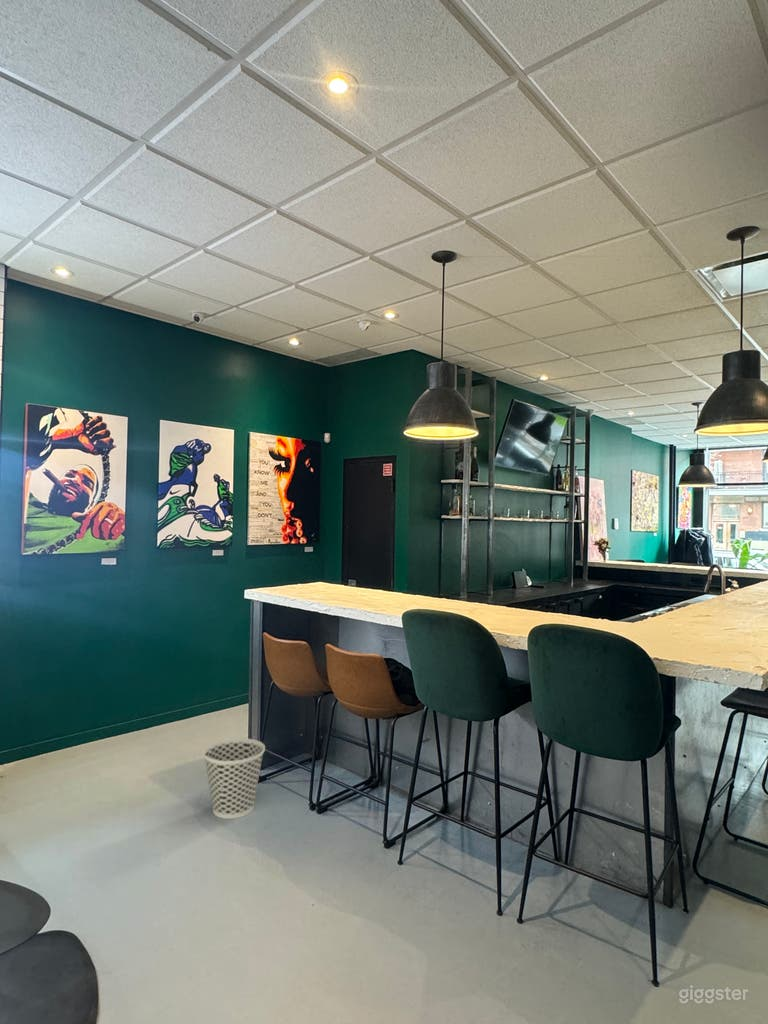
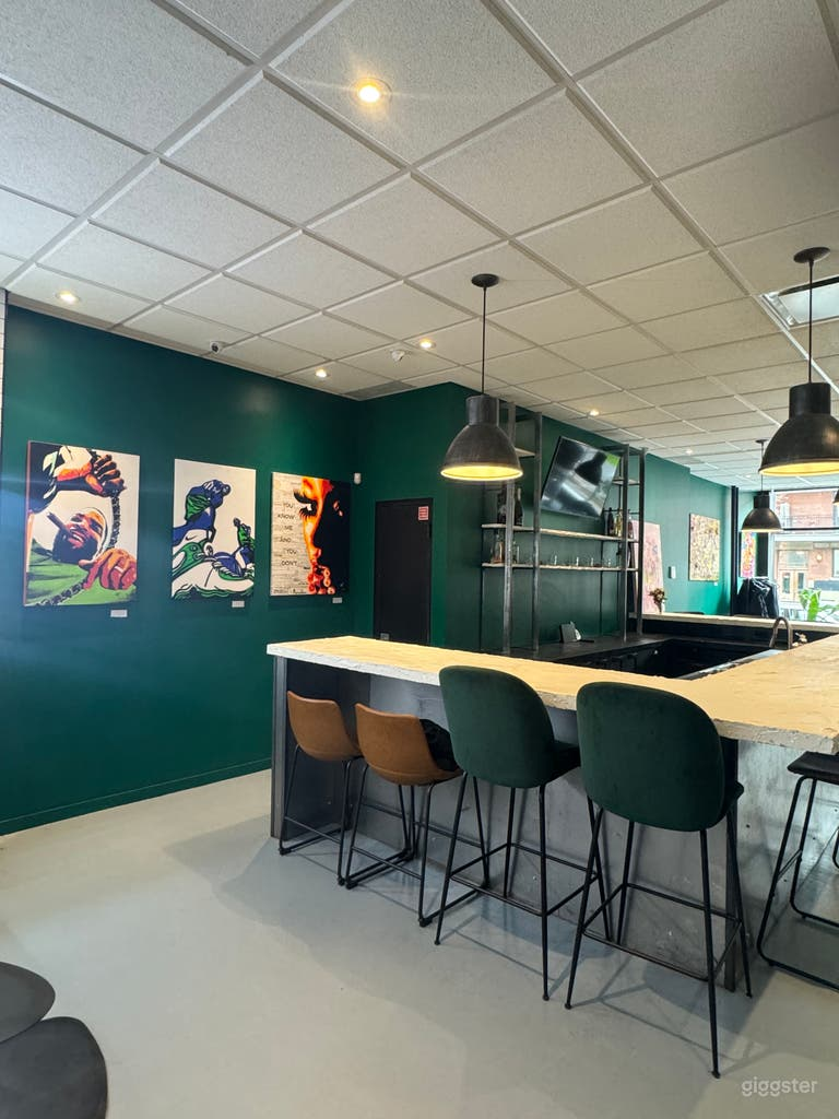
- wastebasket [202,737,266,820]
